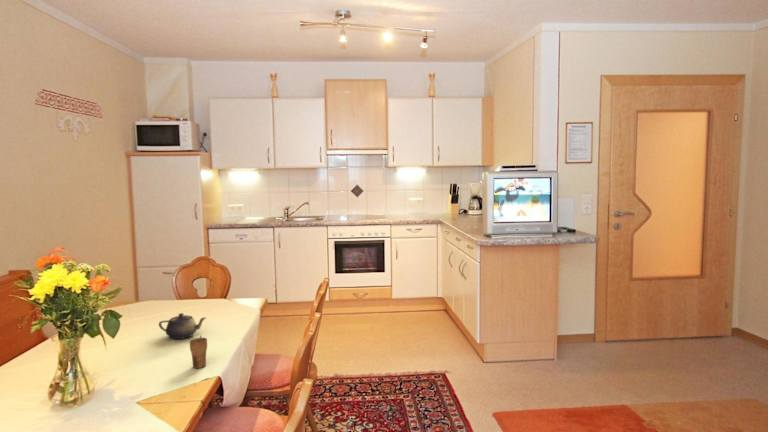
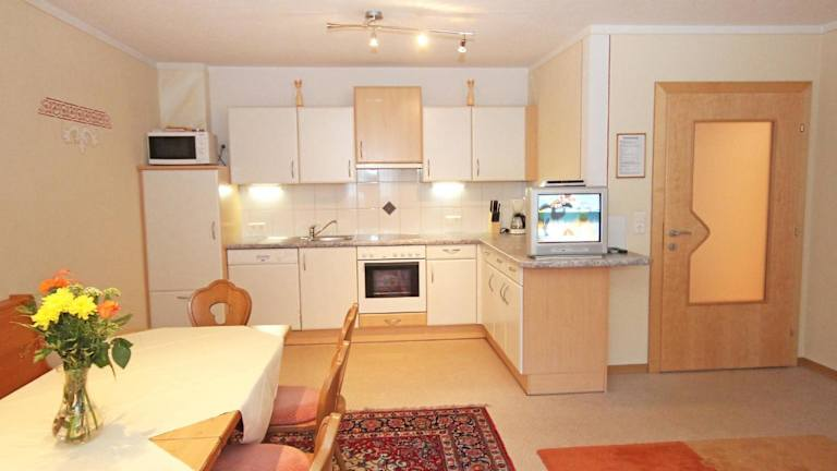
- teapot [158,312,206,340]
- cup [188,334,208,369]
